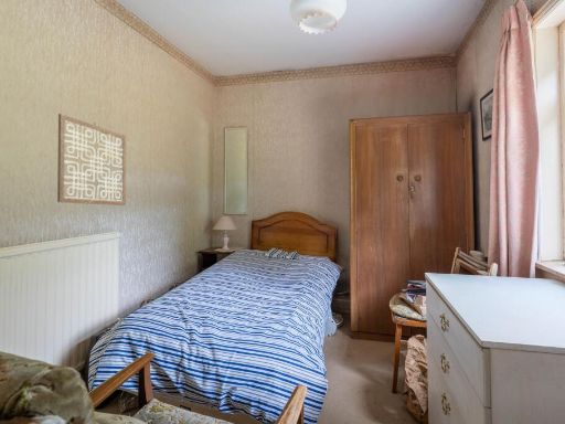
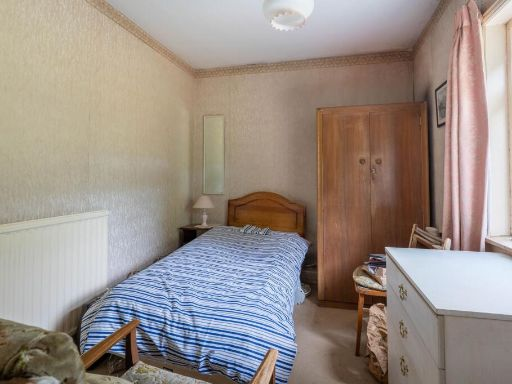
- wall art [56,113,127,206]
